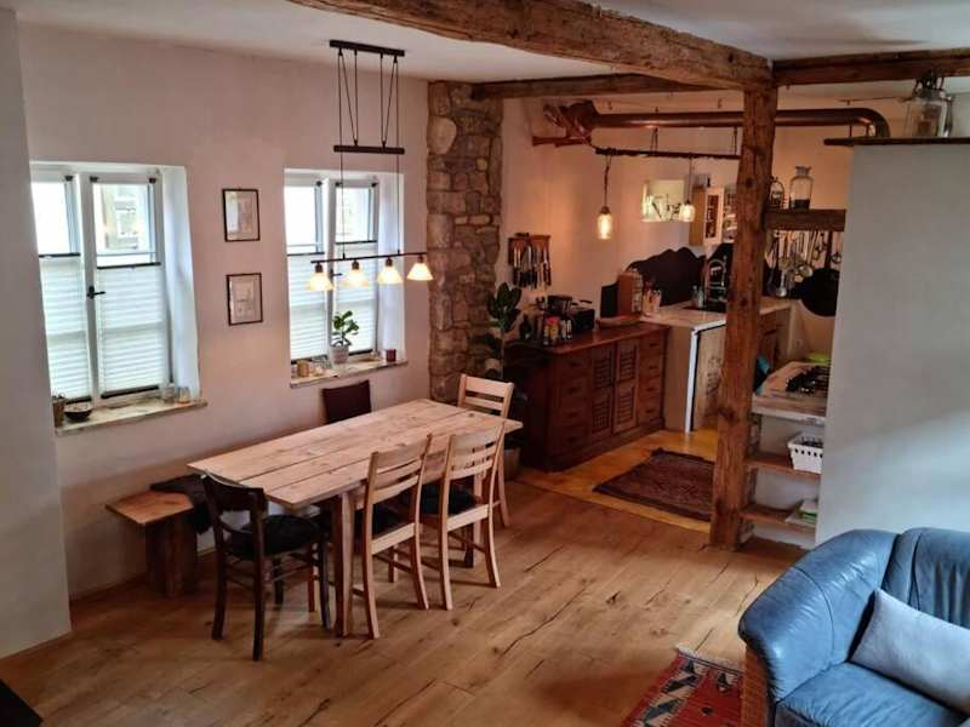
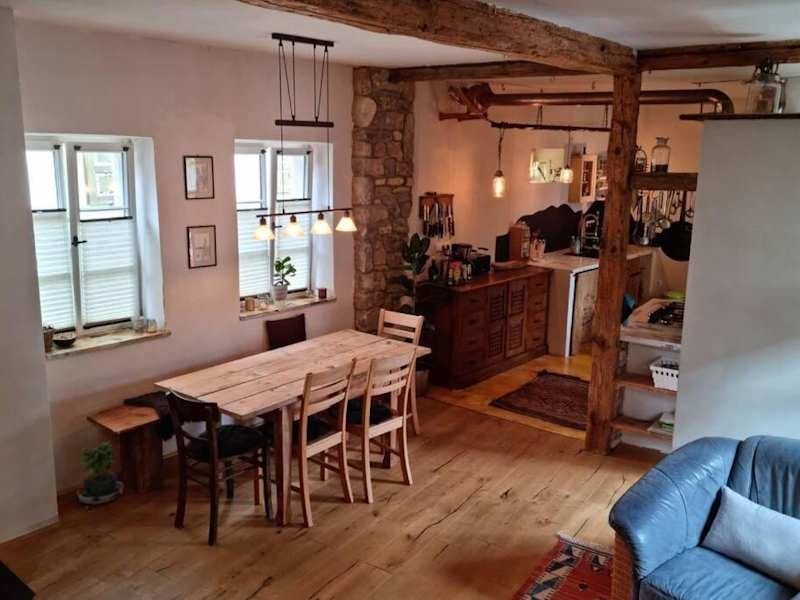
+ potted plant [76,440,124,514]
